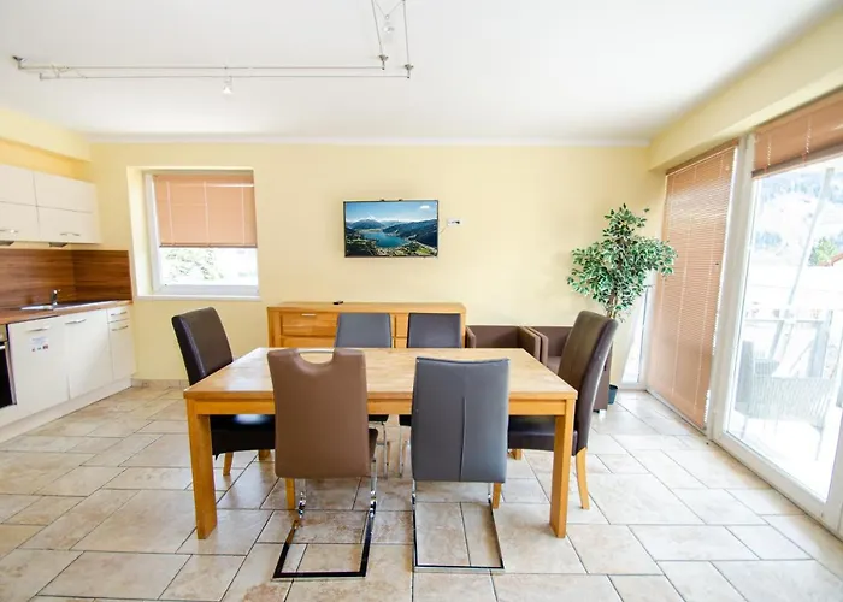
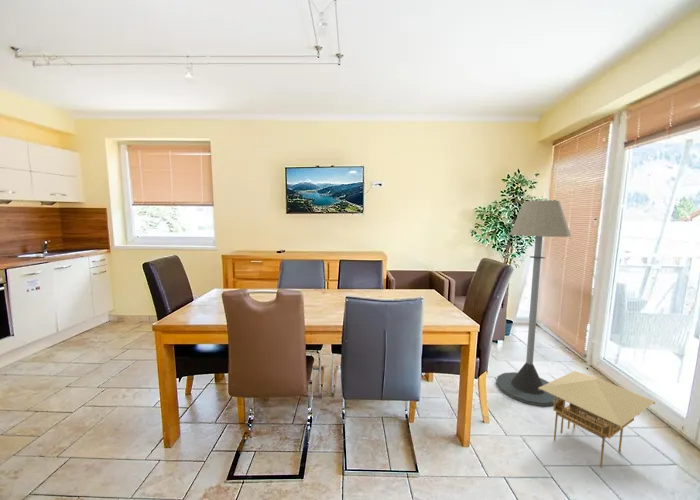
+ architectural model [538,370,656,468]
+ floor lamp [495,199,572,407]
